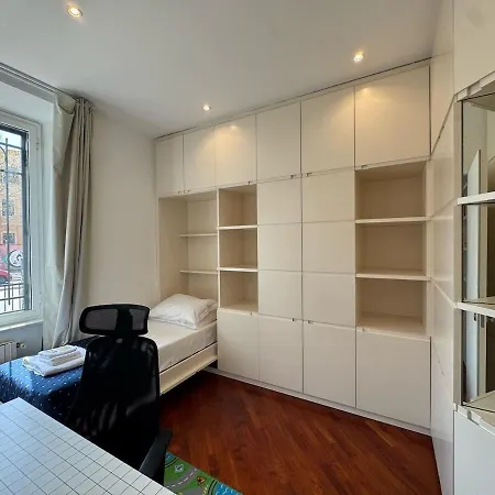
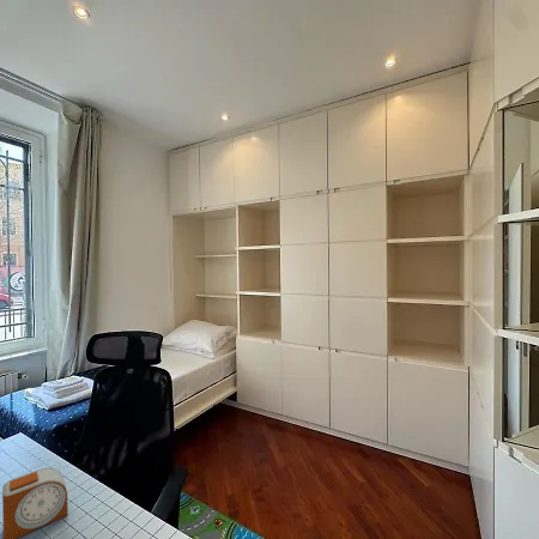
+ alarm clock [1,467,69,539]
